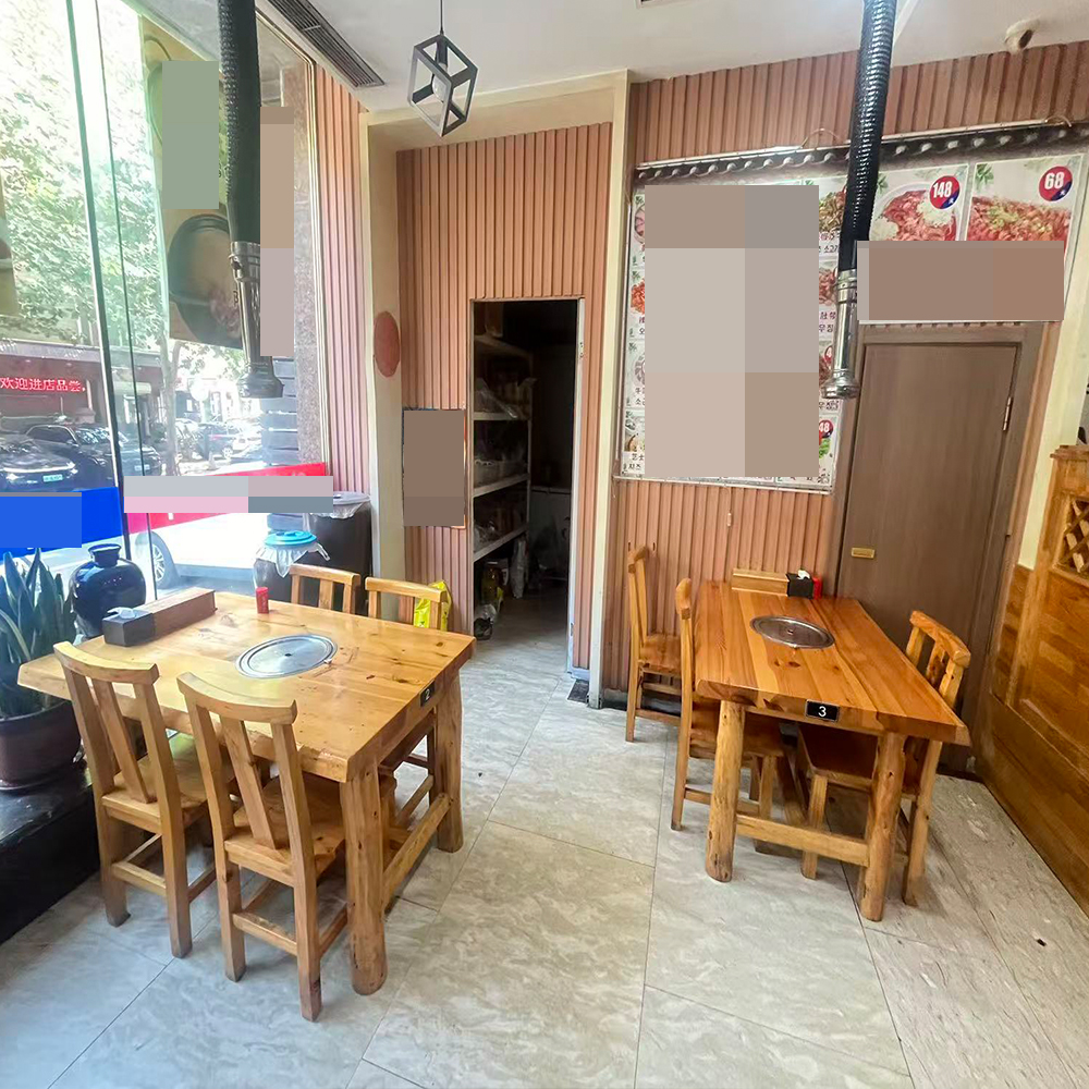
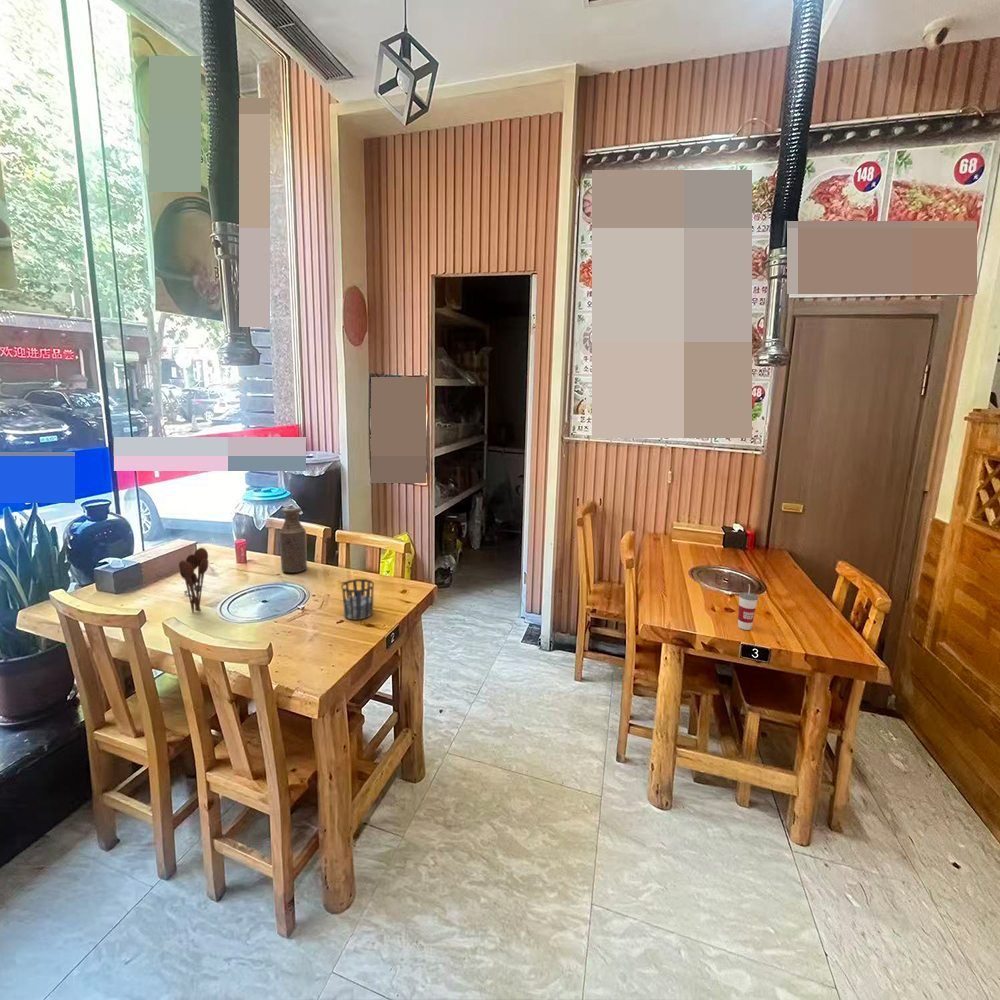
+ cup [340,578,375,621]
+ cup [737,583,759,631]
+ utensil holder [178,547,209,614]
+ bottle [278,506,308,574]
